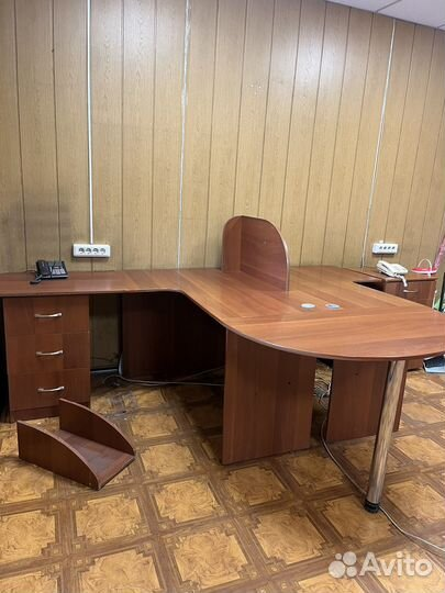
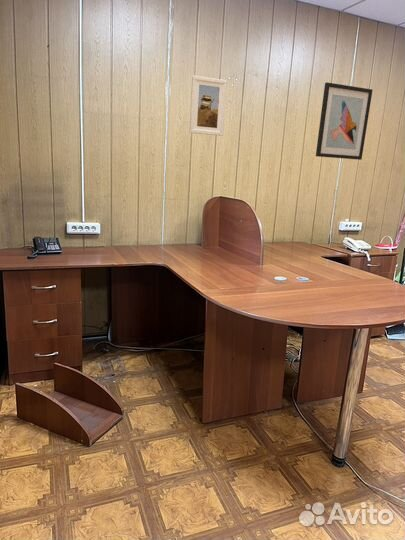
+ wall art [315,81,374,161]
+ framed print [189,75,228,137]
